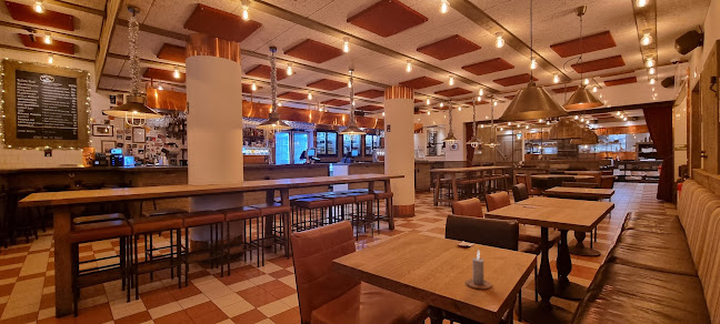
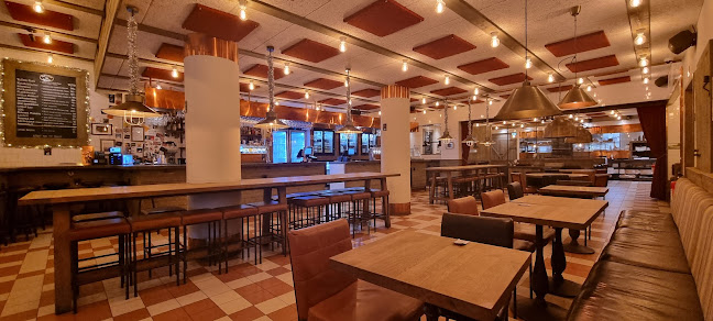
- candle [464,249,492,290]
